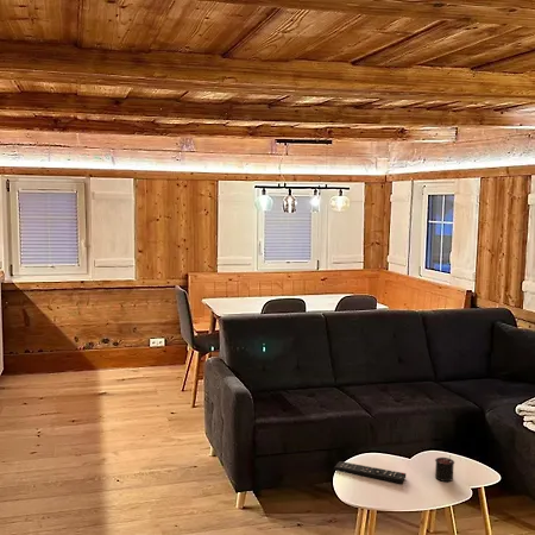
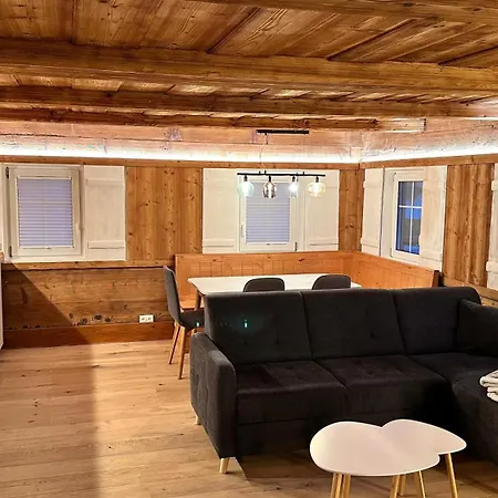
- remote control [334,460,407,484]
- candle [434,457,455,483]
